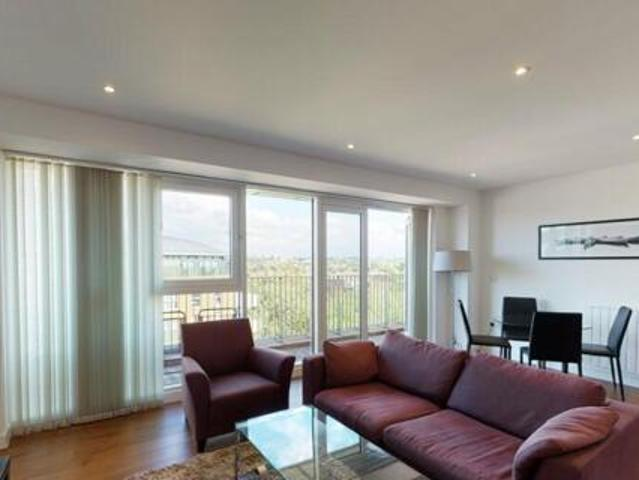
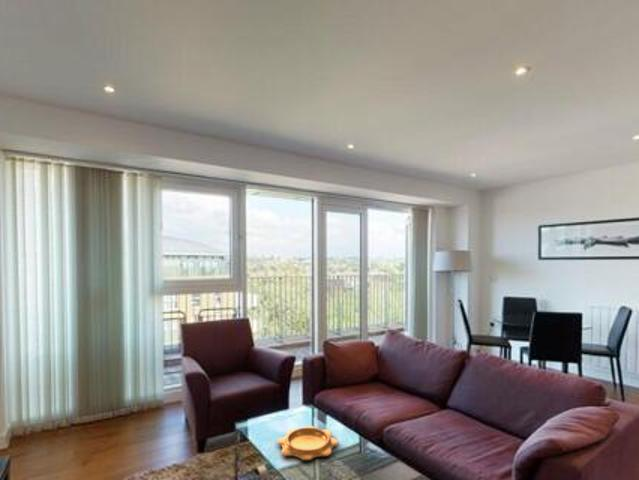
+ decorative bowl [276,425,340,461]
